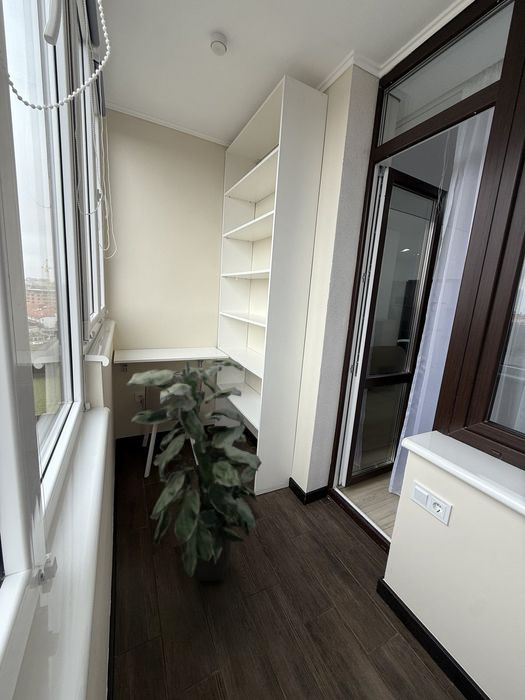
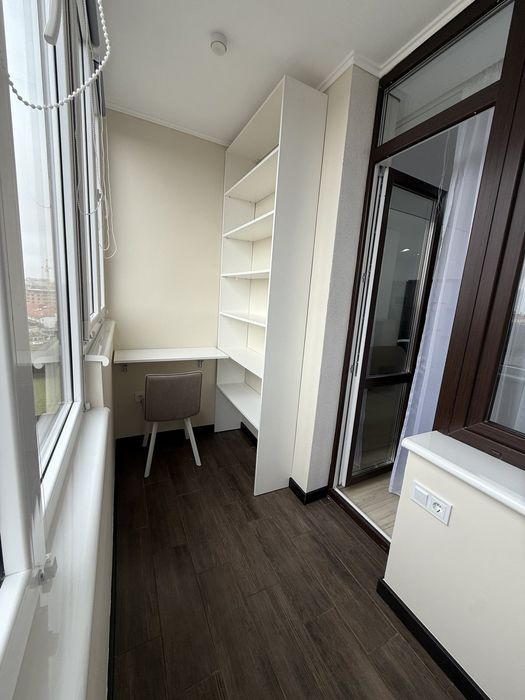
- indoor plant [125,357,263,582]
